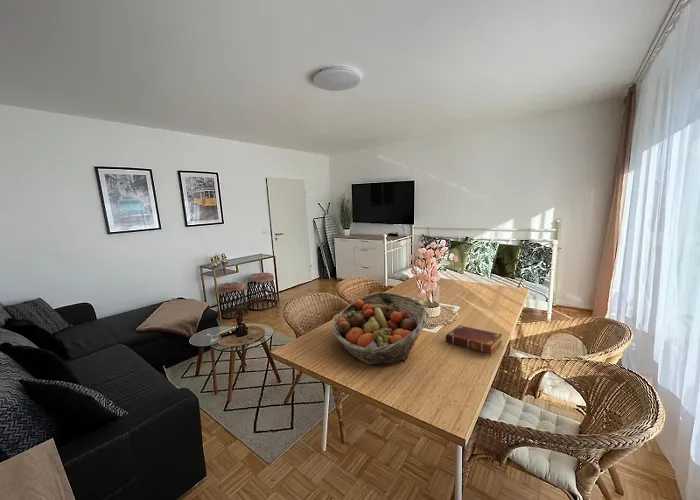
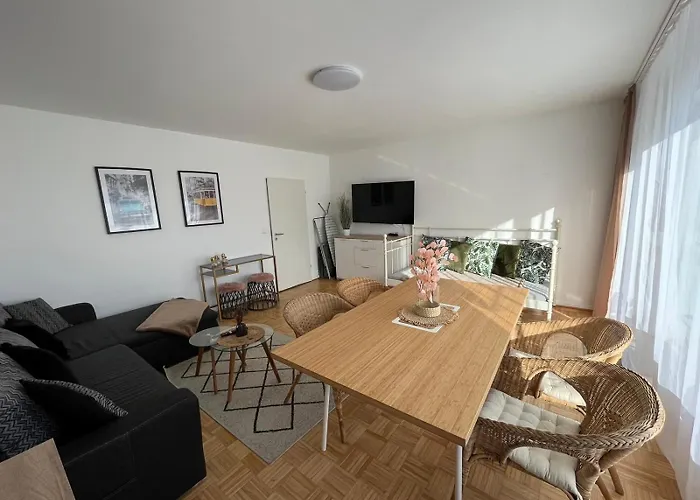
- book [445,324,503,355]
- fruit basket [331,291,430,367]
